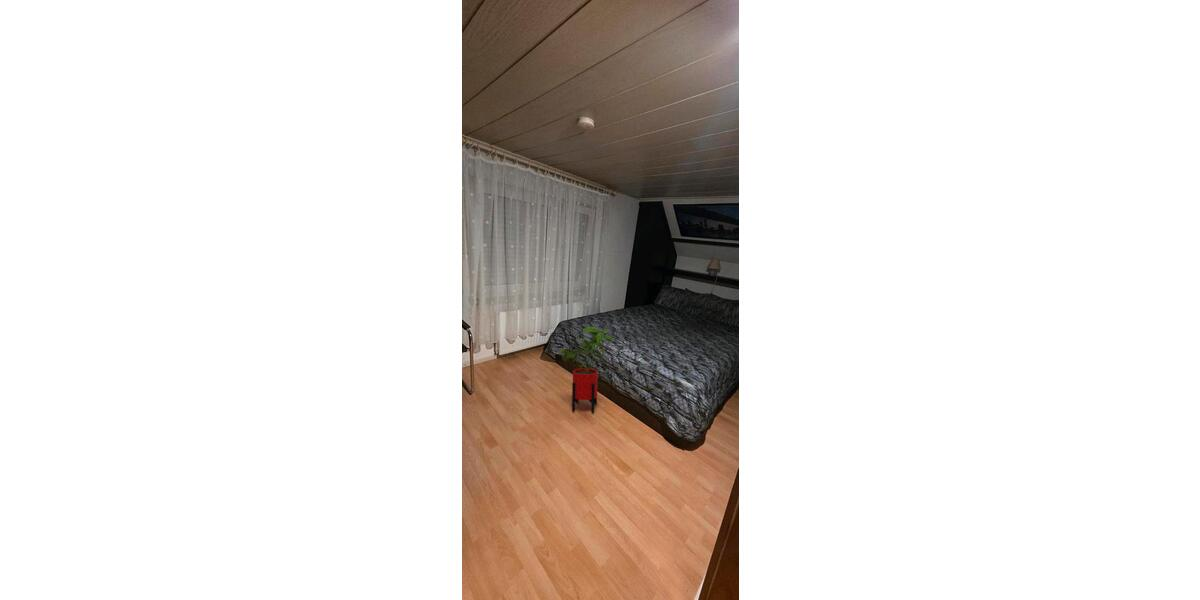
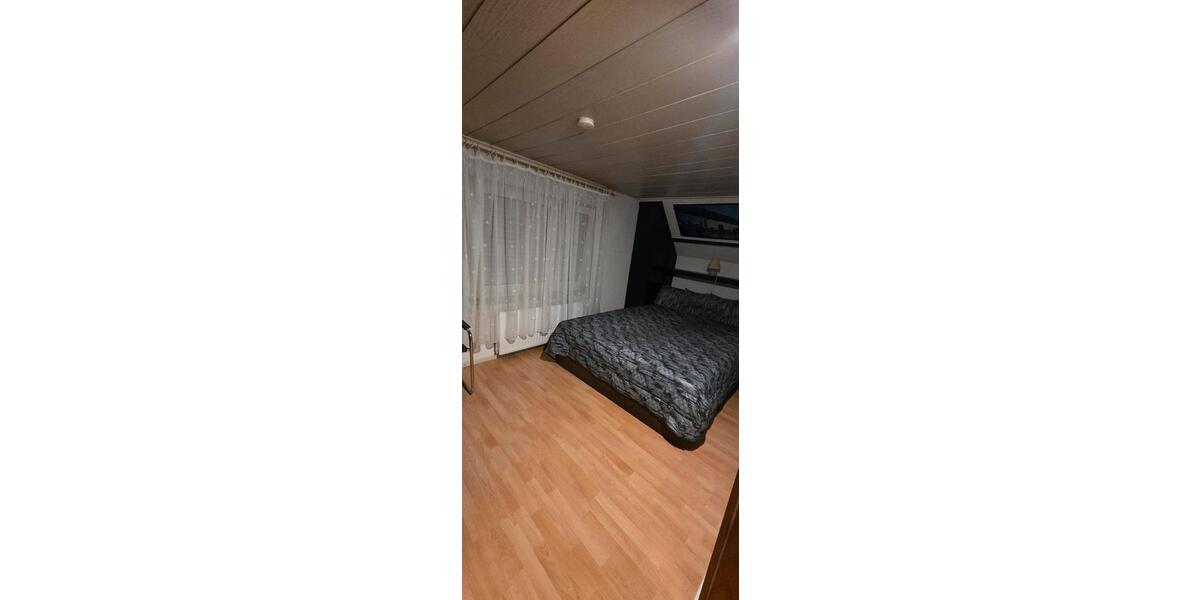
- house plant [558,325,615,414]
